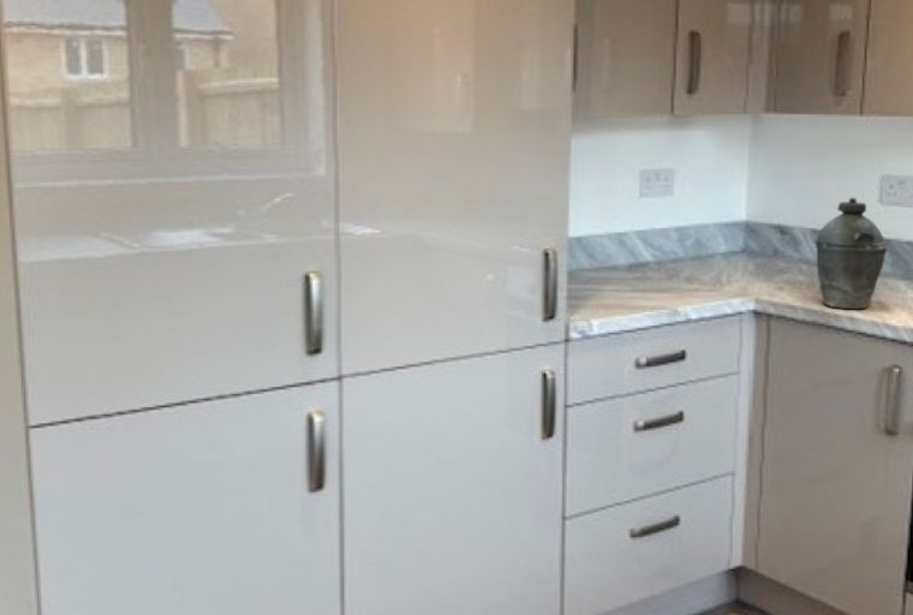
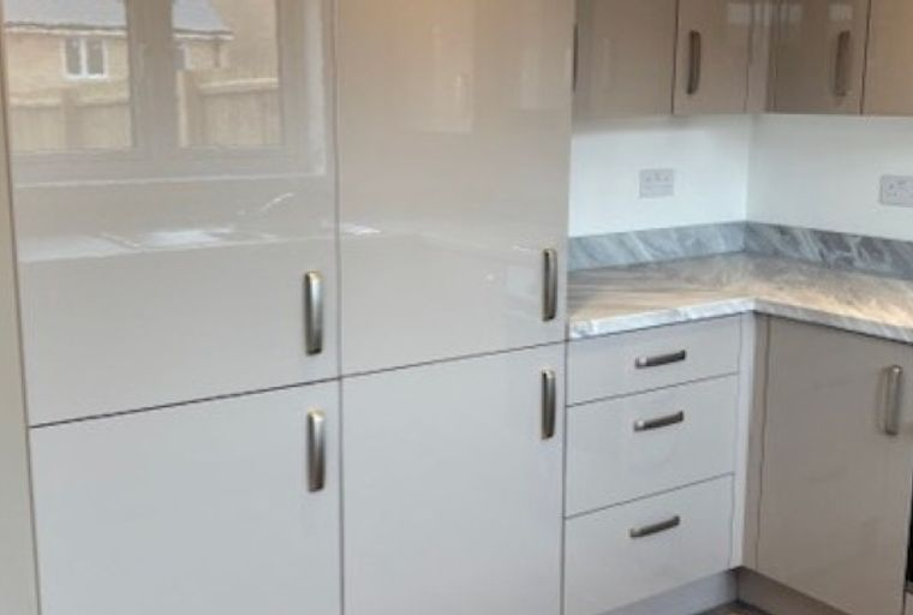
- kettle [813,196,888,310]
